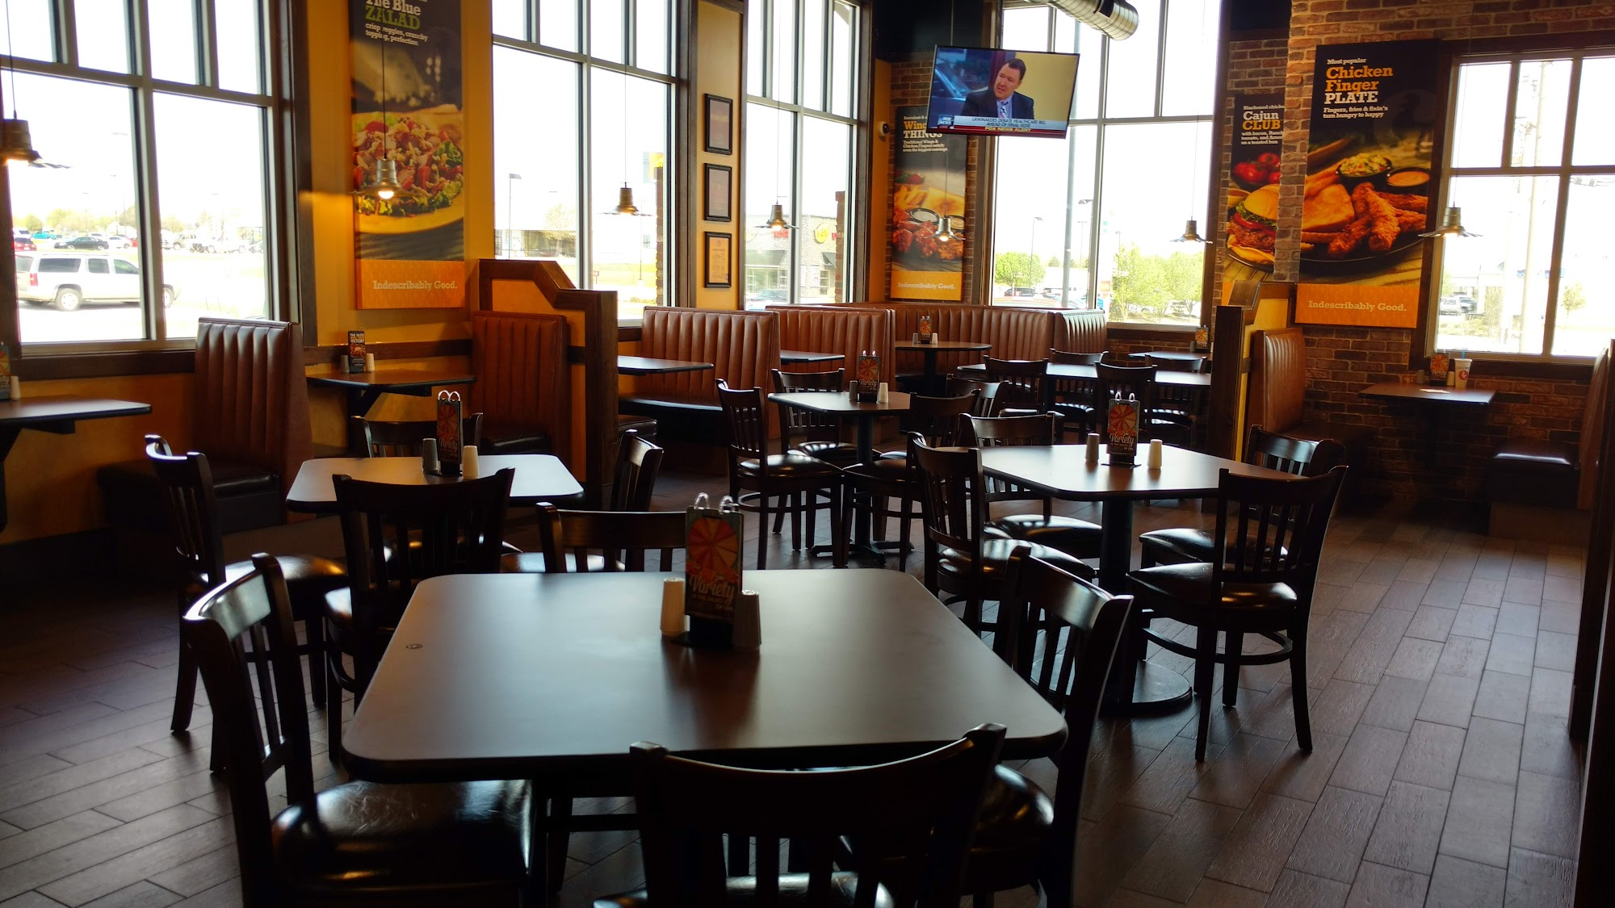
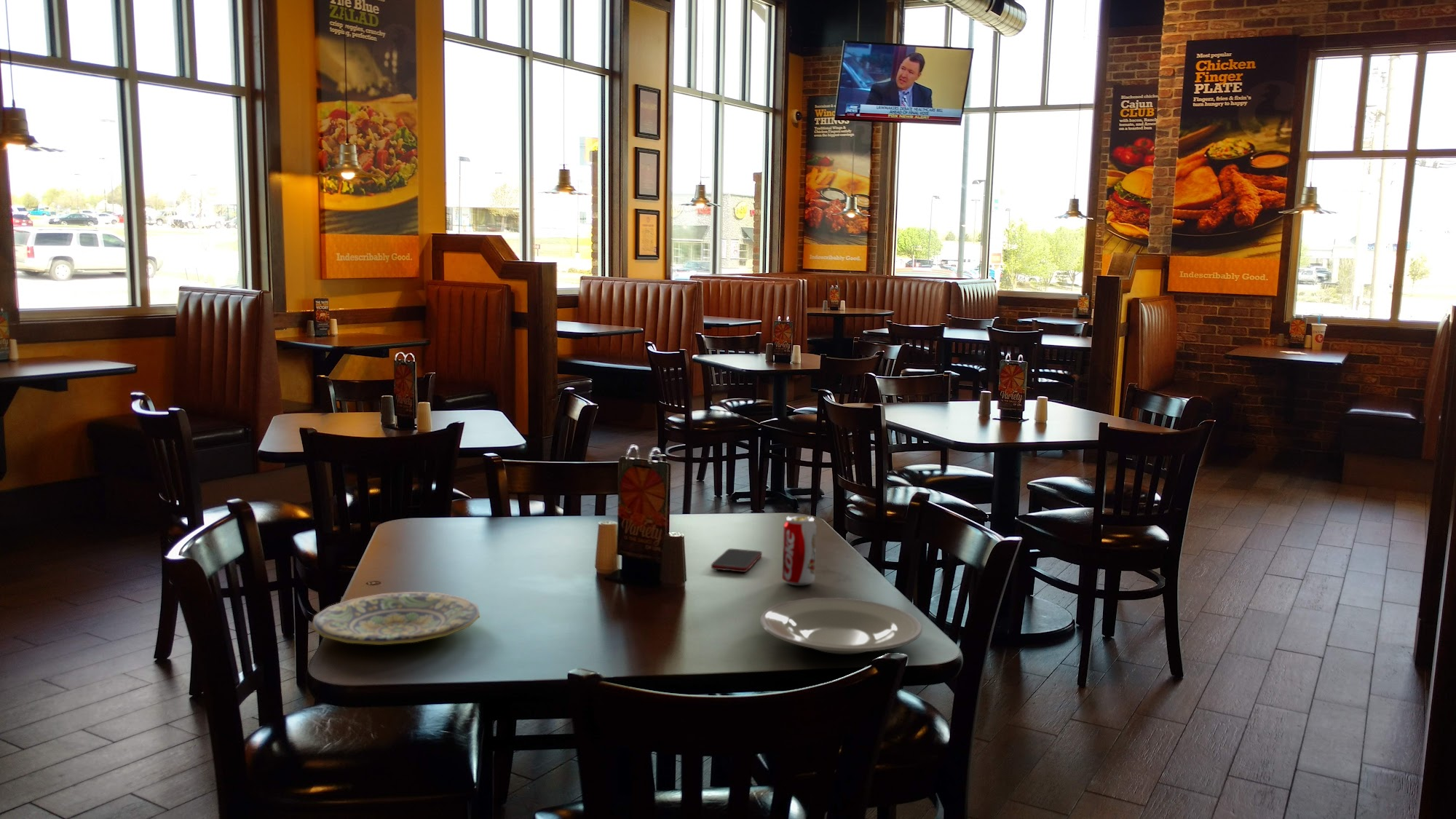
+ plate [759,597,923,654]
+ plate [311,591,480,646]
+ beverage can [781,515,818,586]
+ cell phone [711,548,763,573]
